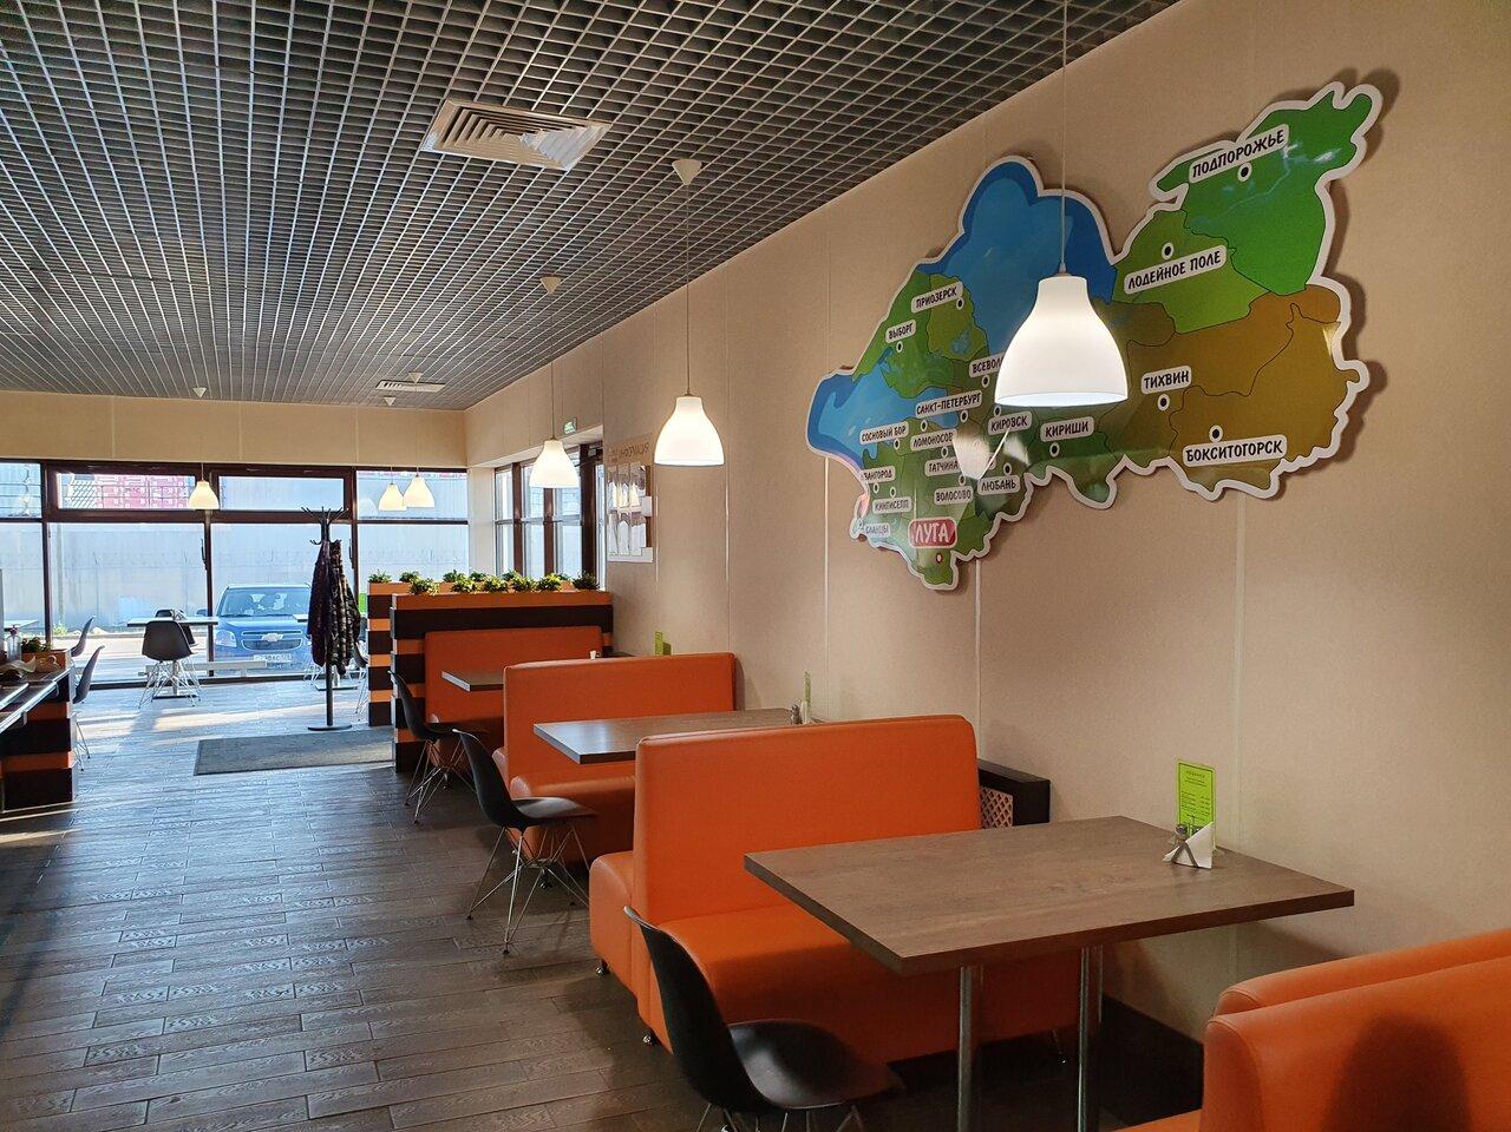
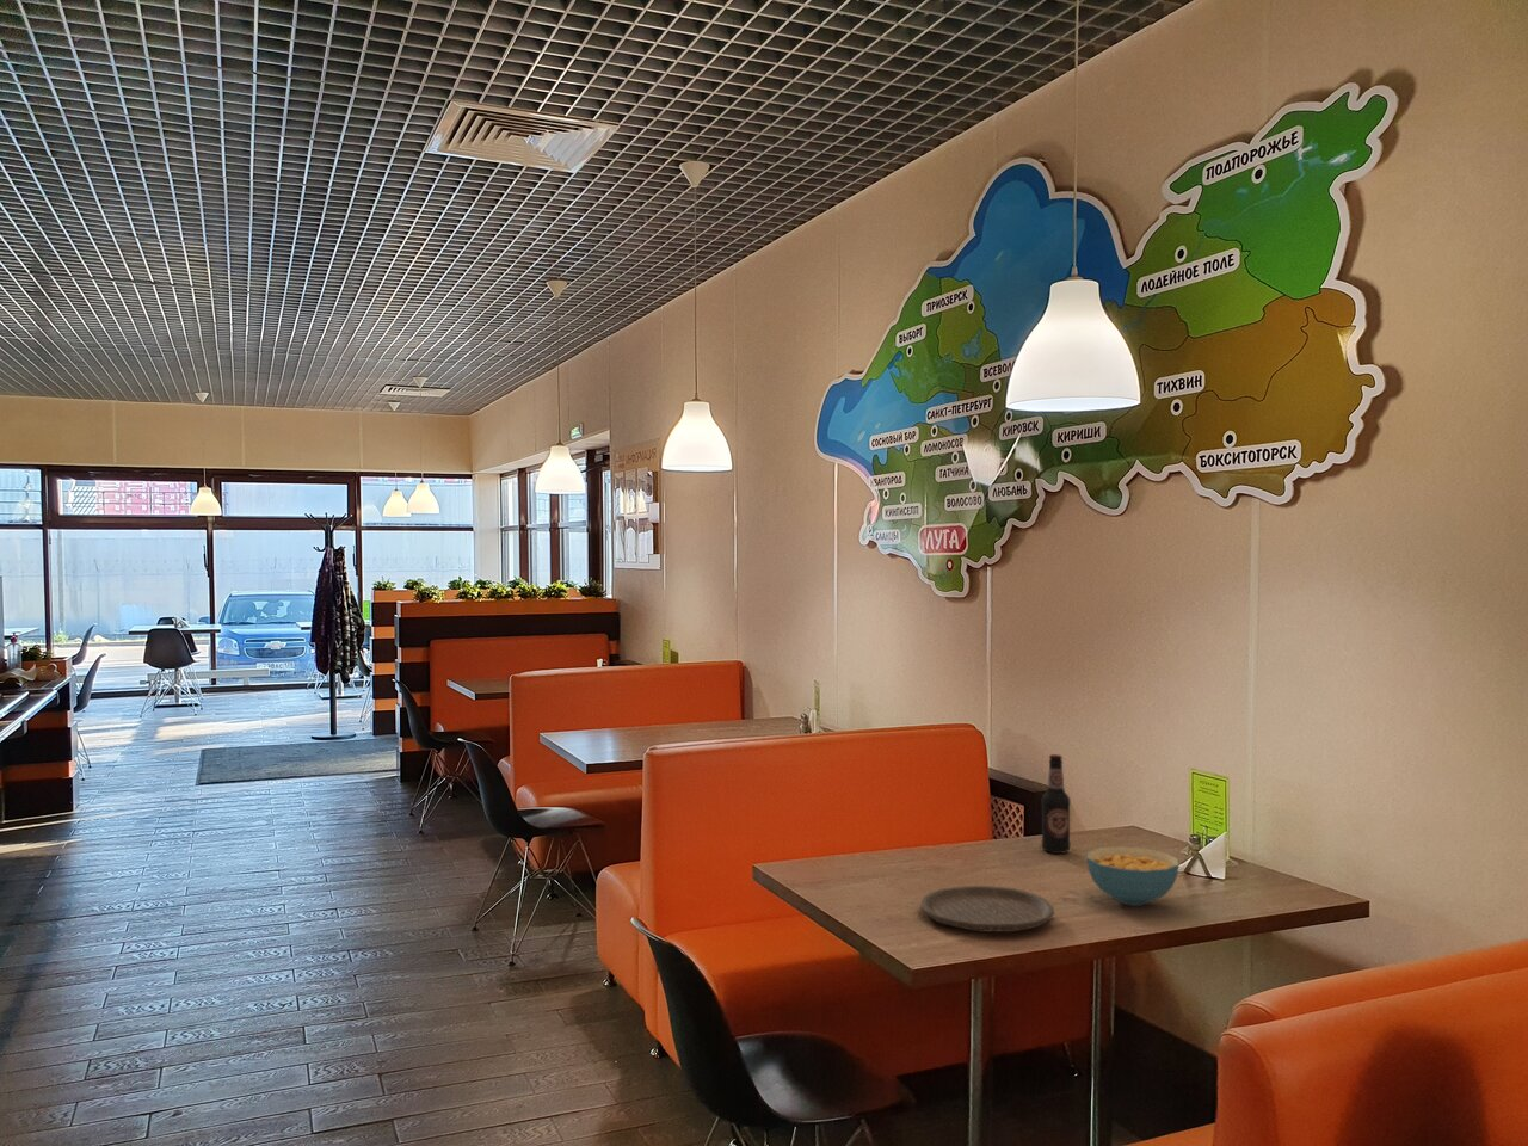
+ plate [919,885,1055,933]
+ cereal bowl [1085,845,1180,908]
+ bottle [1041,754,1071,855]
